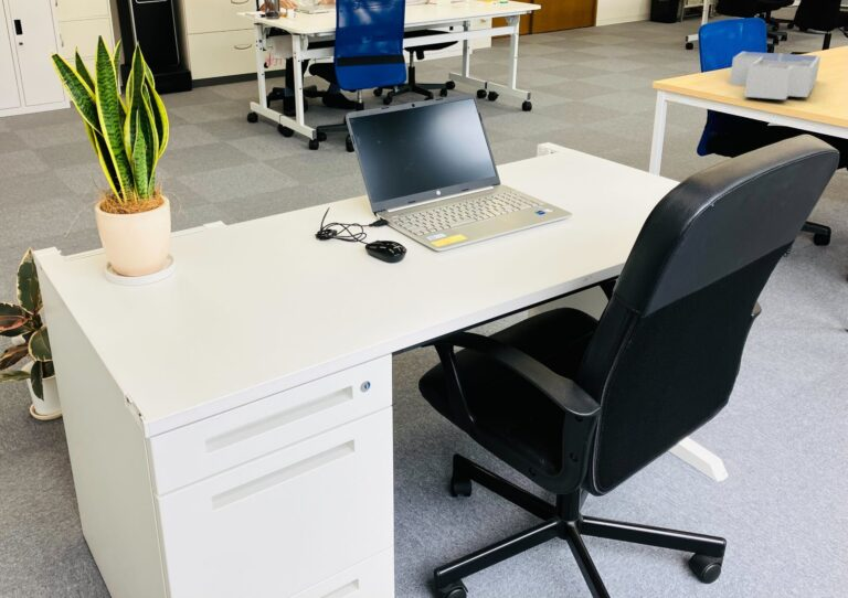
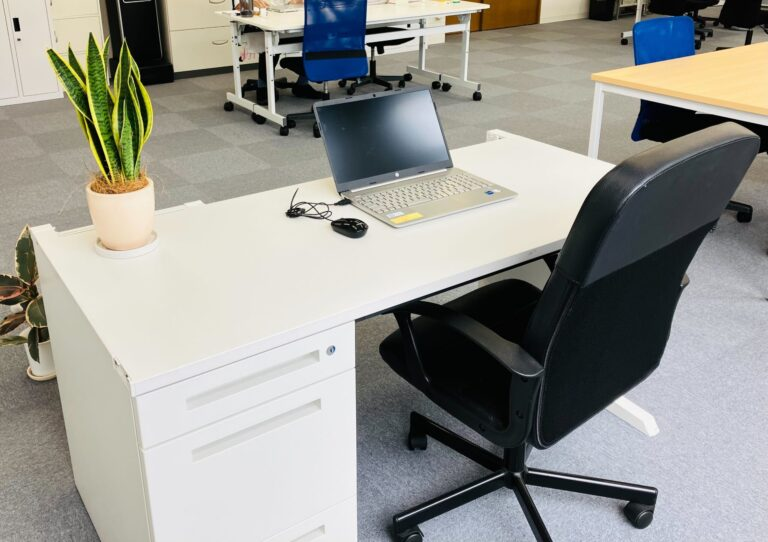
- desk organizer [729,51,822,100]
